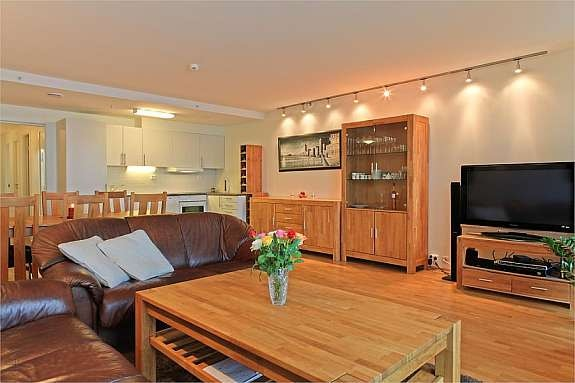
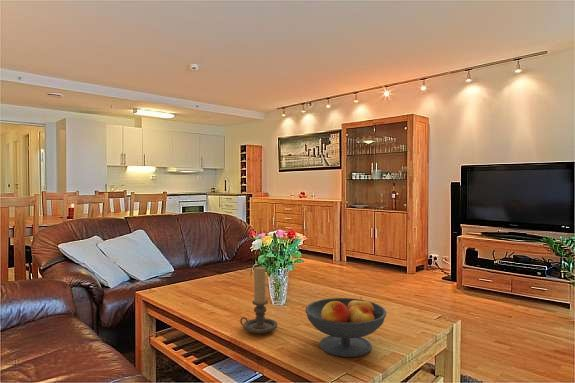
+ candle holder [239,265,278,335]
+ fruit bowl [304,296,388,358]
